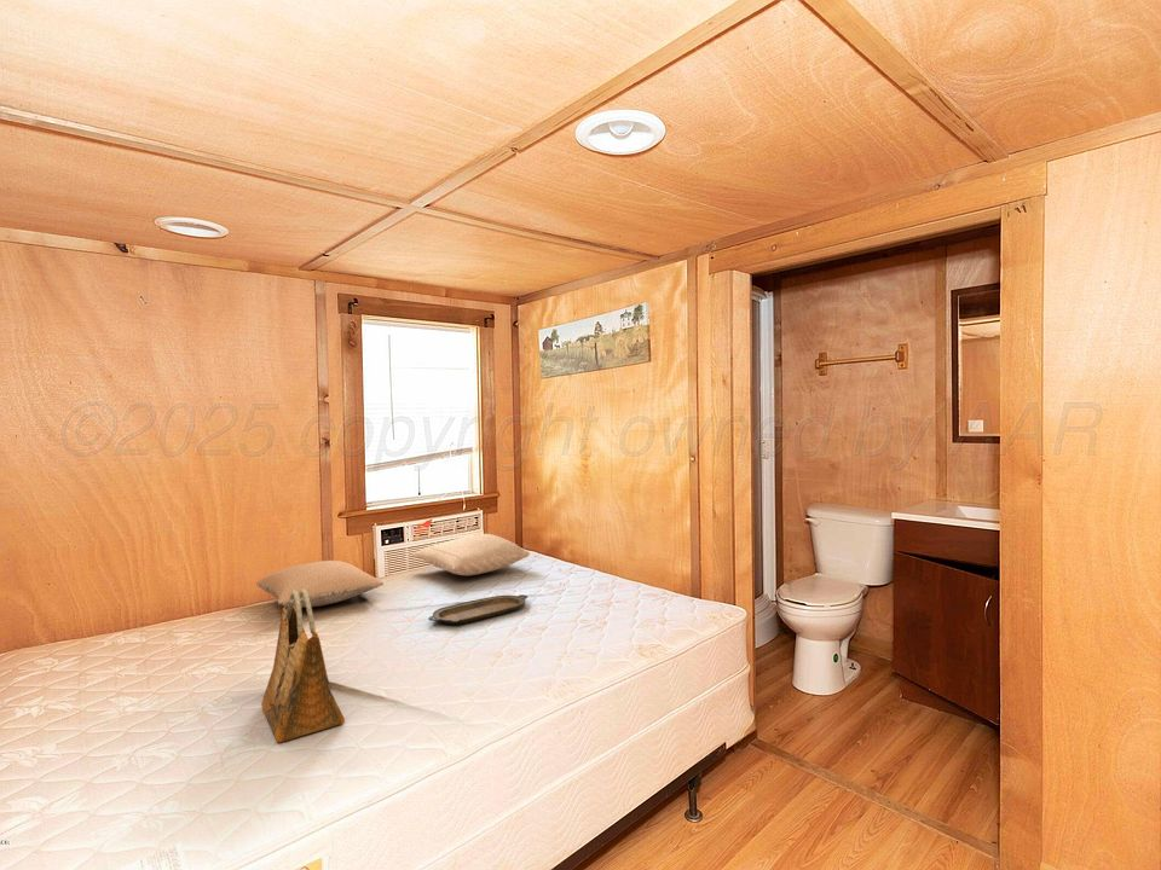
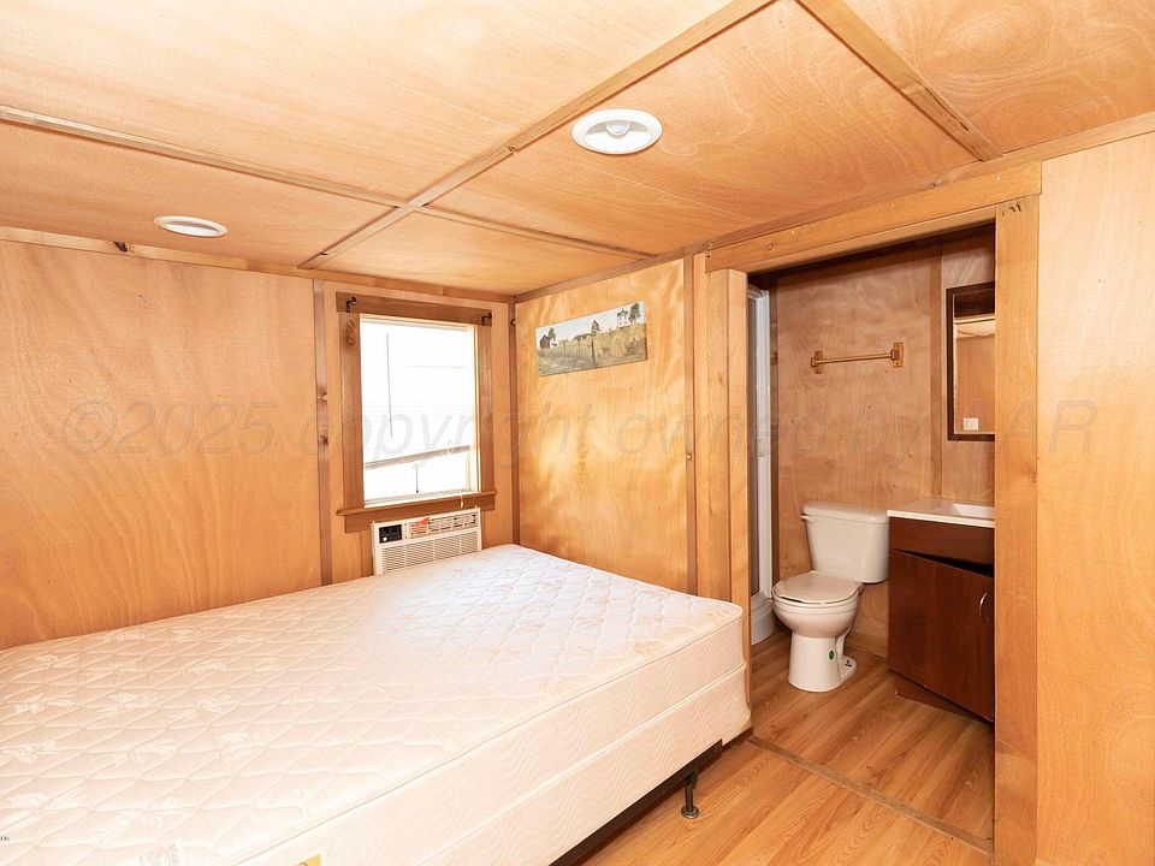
- pillow [256,559,385,609]
- serving tray [428,593,528,626]
- pillow [411,533,531,576]
- grocery bag [260,588,346,743]
